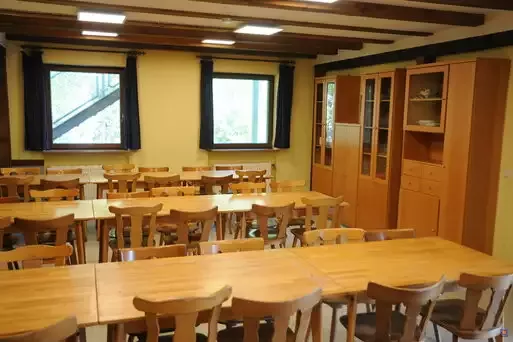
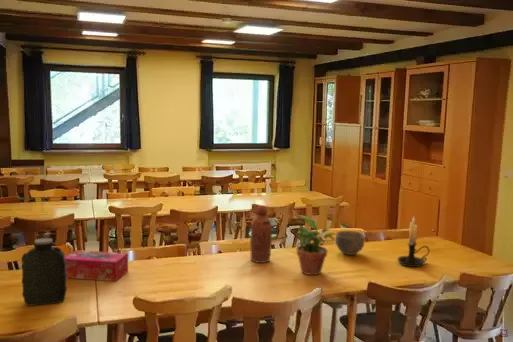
+ water jug [20,237,68,307]
+ tissue box [64,249,129,282]
+ bottle [249,205,273,264]
+ candle holder [397,216,431,268]
+ potted plant [293,214,336,276]
+ bowl [335,230,367,256]
